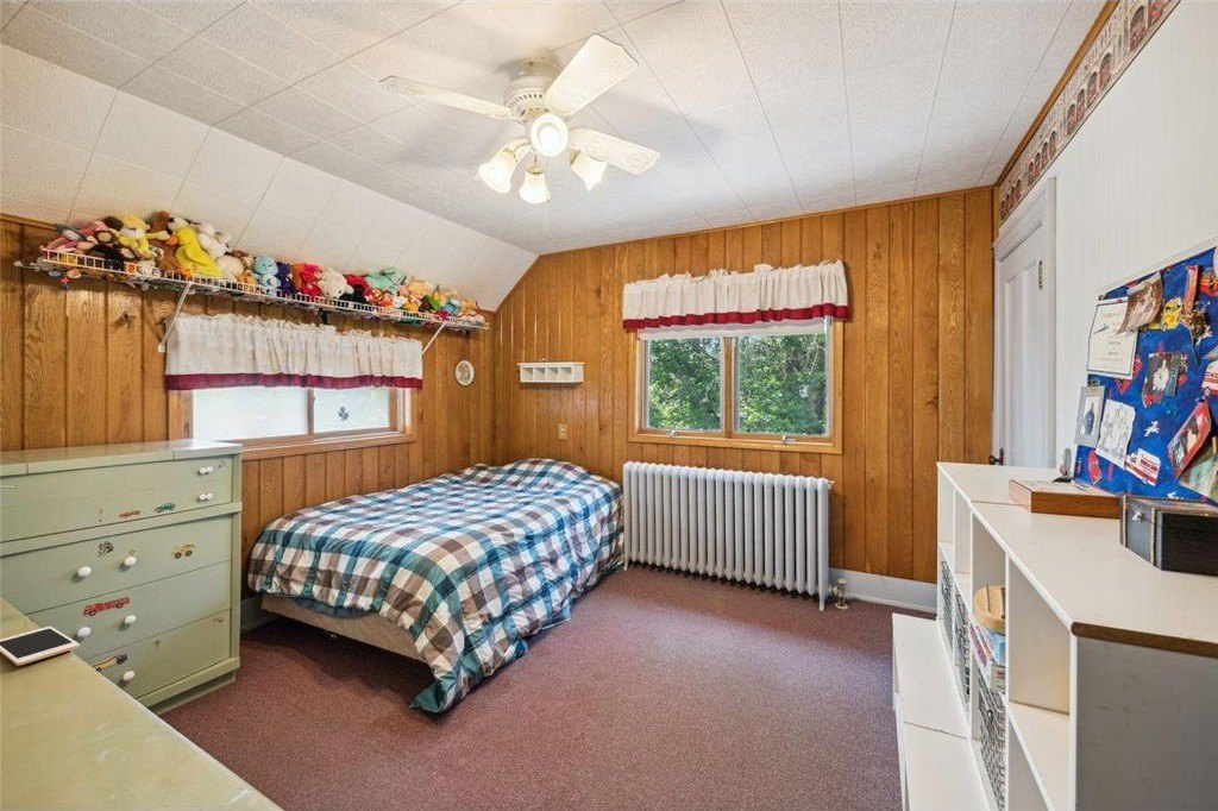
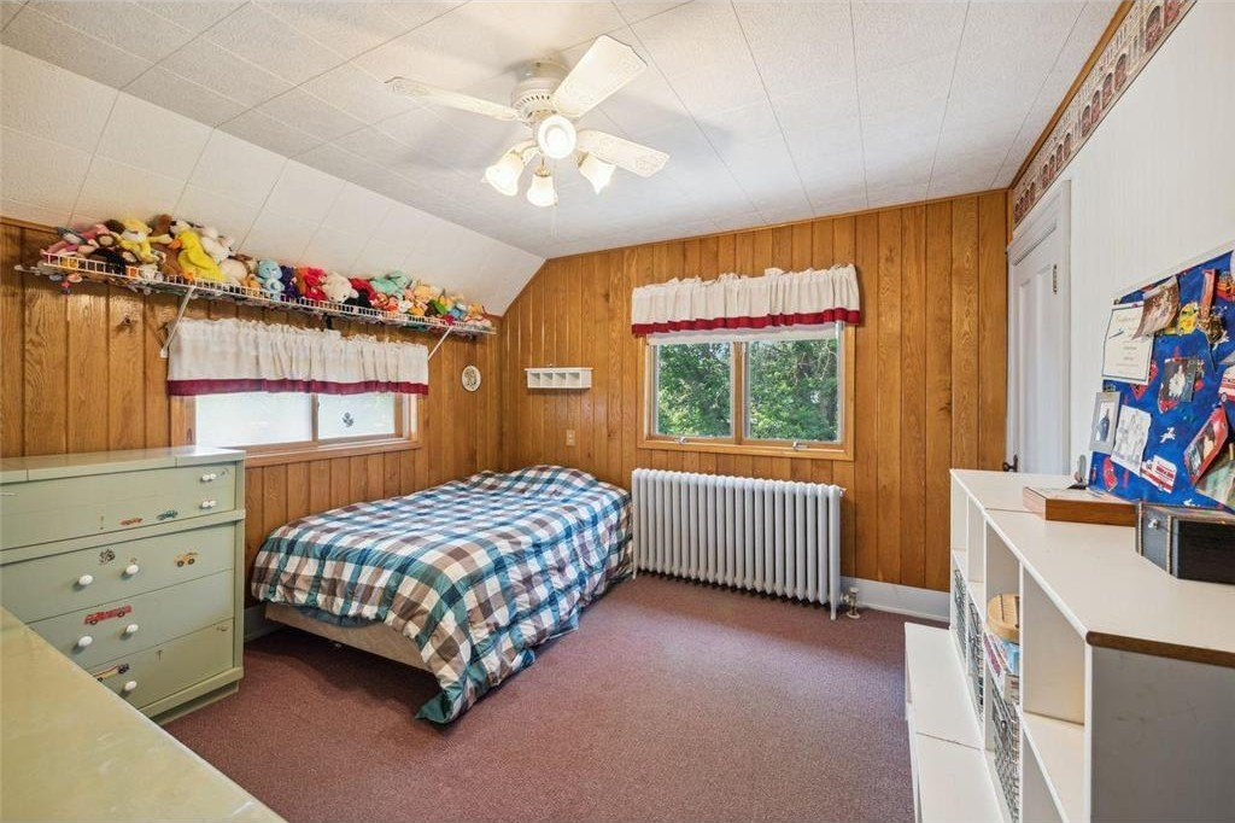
- cell phone [0,625,81,667]
